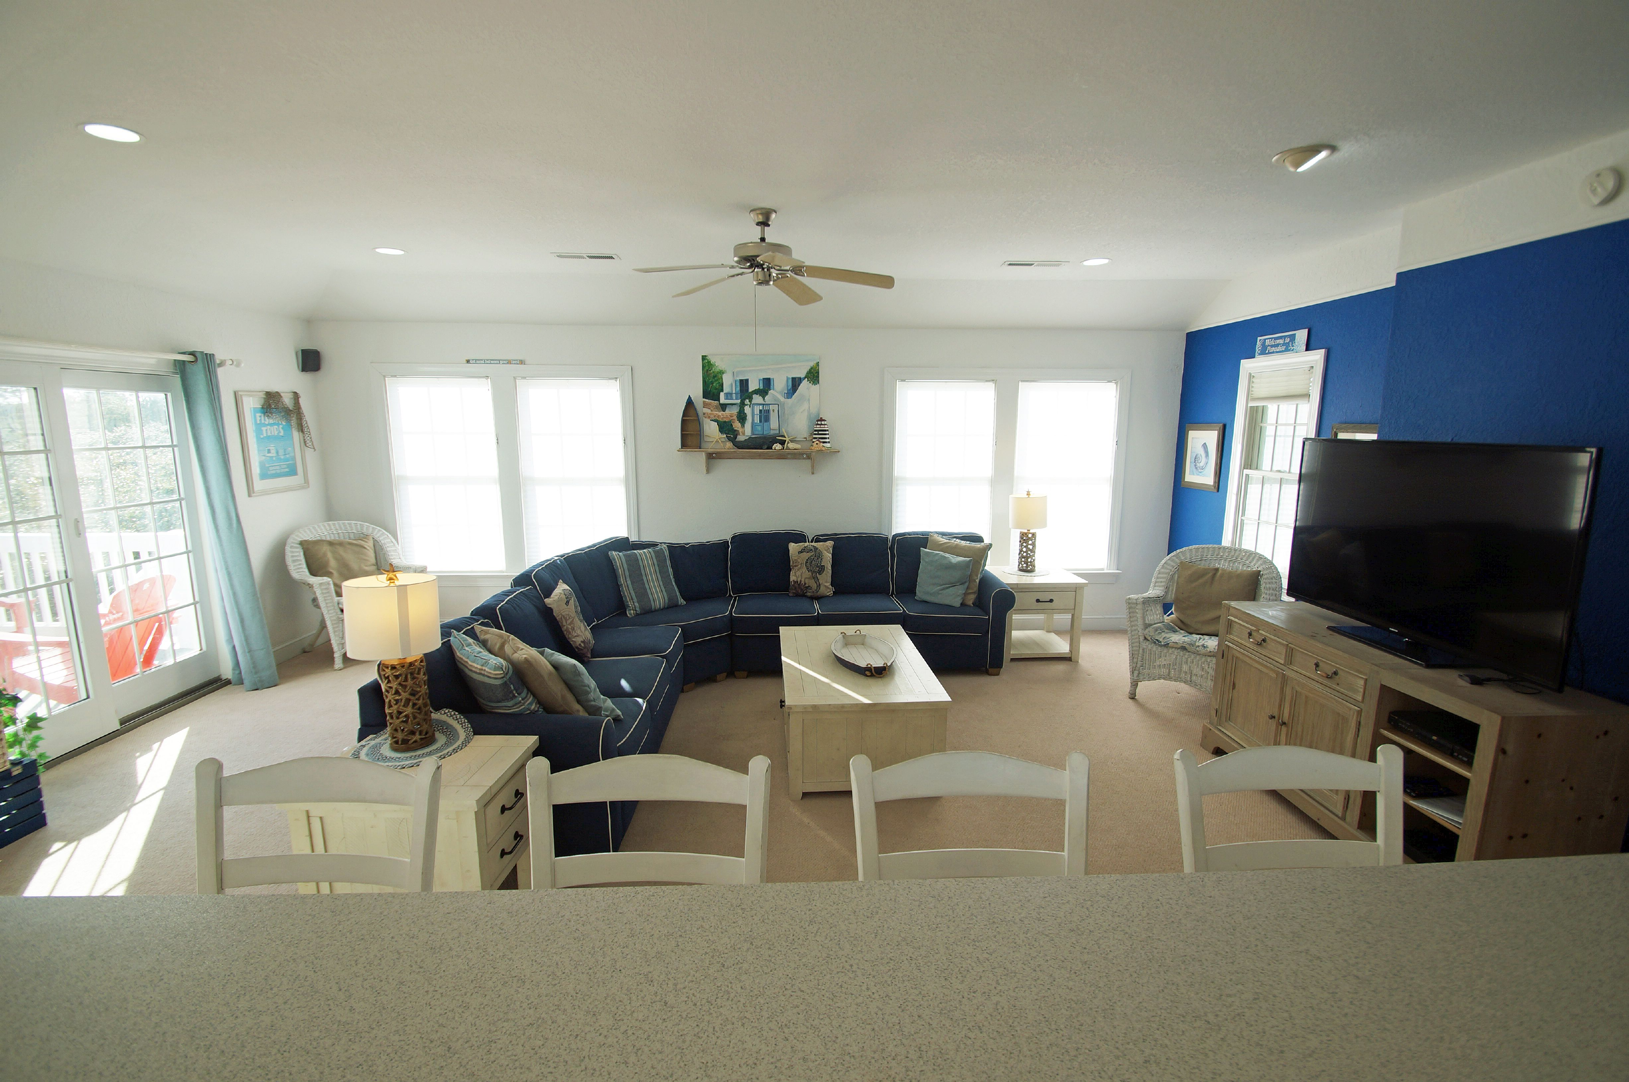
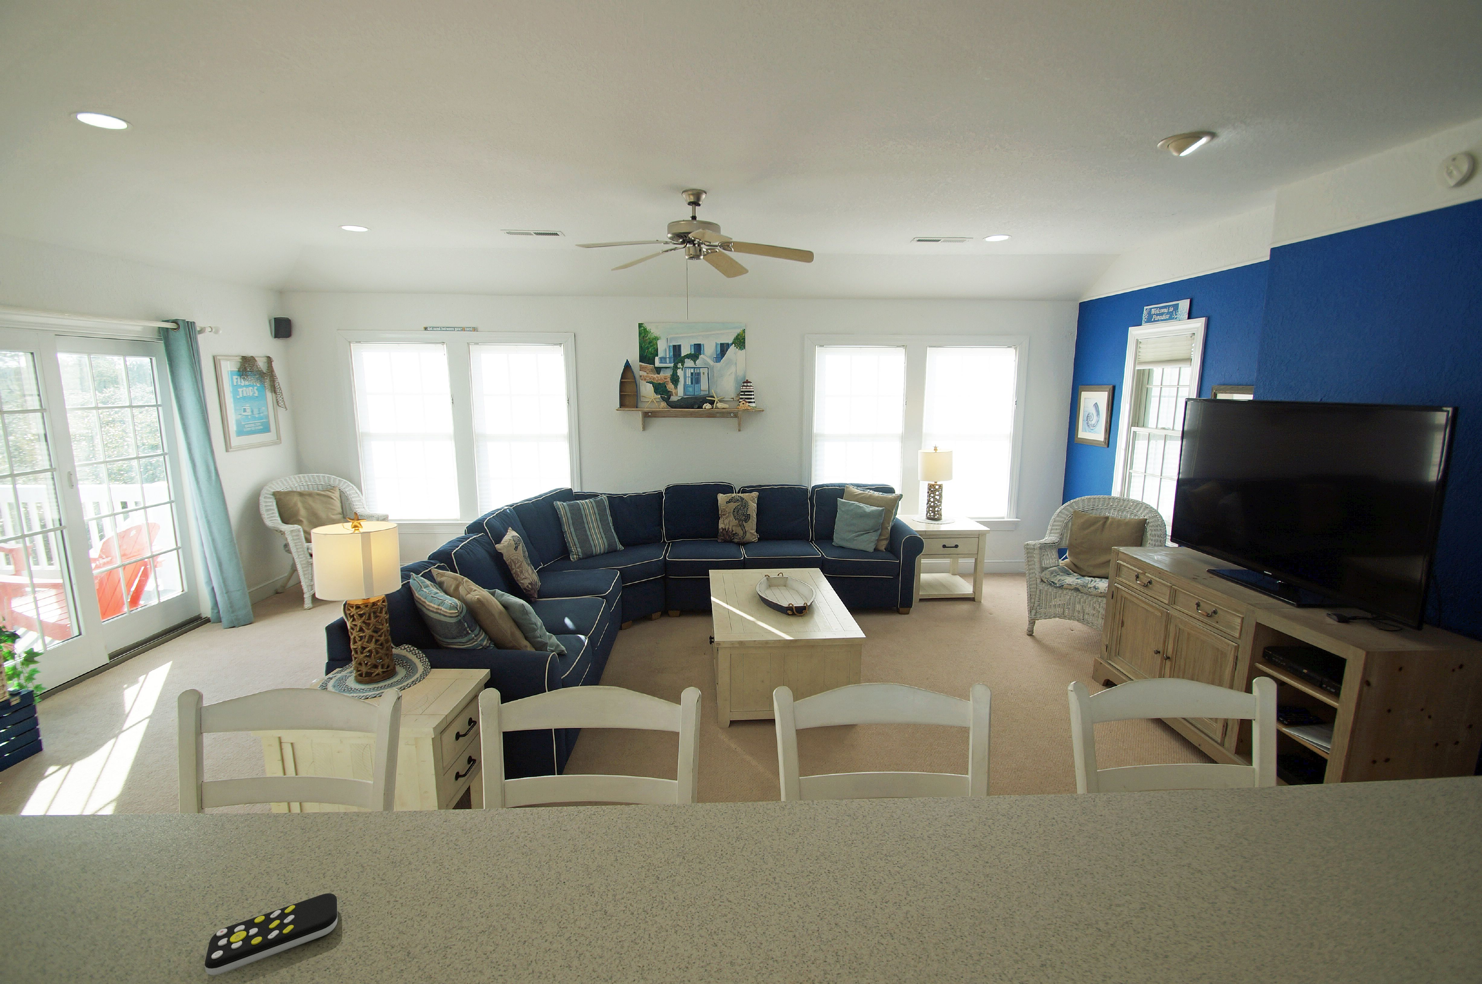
+ remote control [204,893,338,975]
